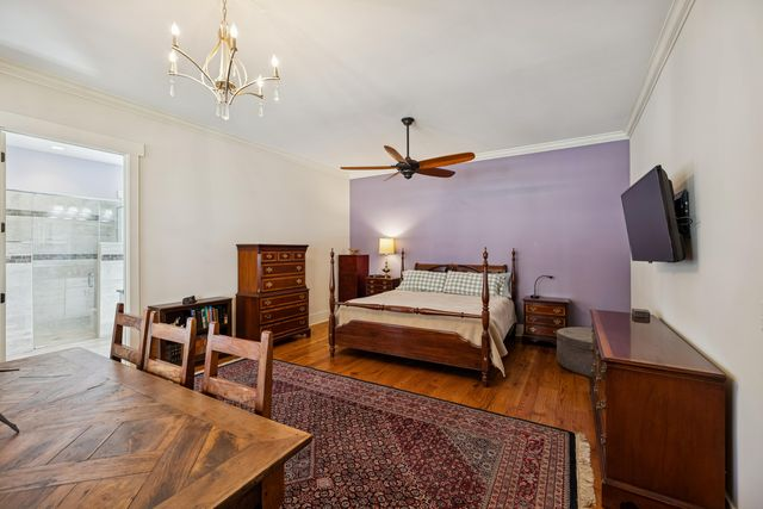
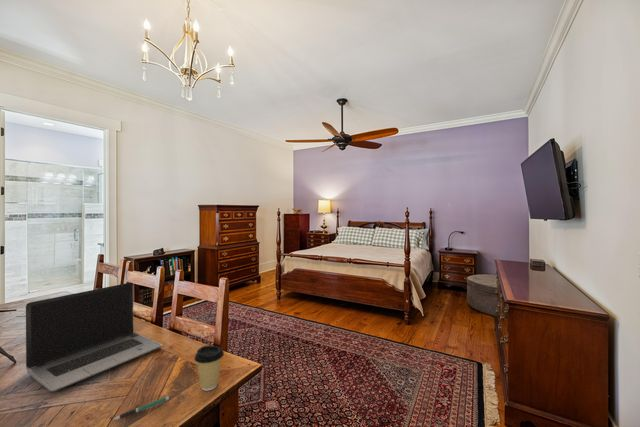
+ pen [113,395,172,421]
+ coffee cup [193,345,225,392]
+ laptop computer [25,282,164,392]
